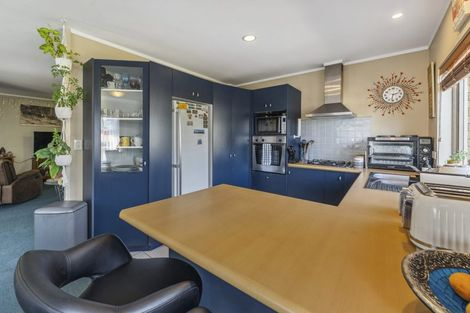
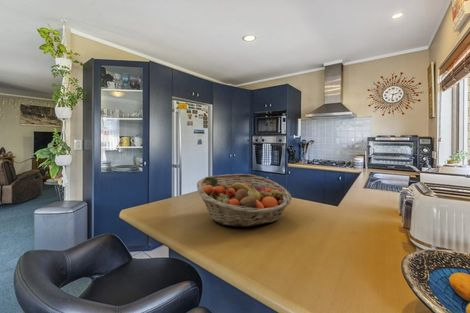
+ fruit basket [196,173,293,228]
